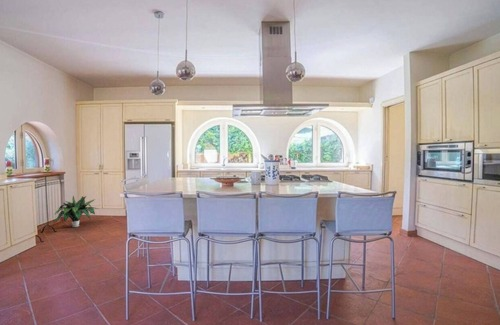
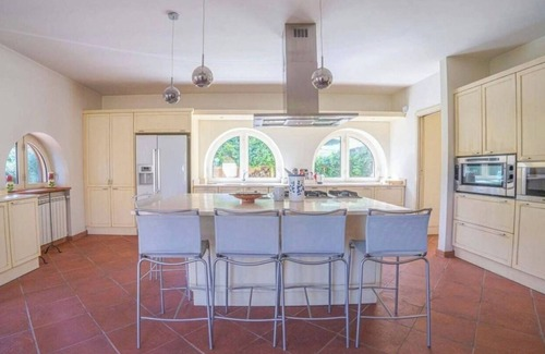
- potted plant [53,195,99,228]
